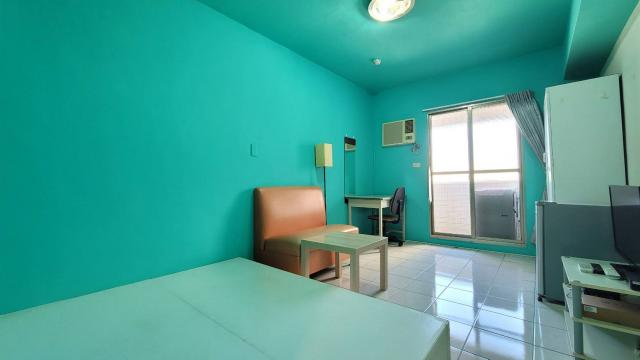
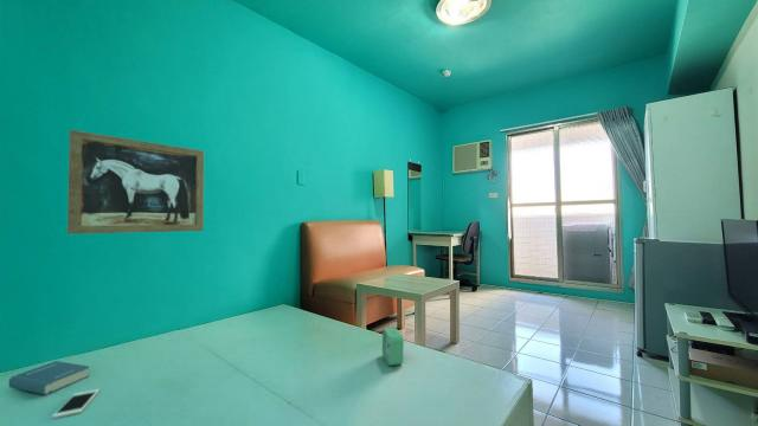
+ cell phone [51,388,101,420]
+ wall art [66,129,205,235]
+ alarm clock [381,327,405,367]
+ hardback book [8,360,90,396]
